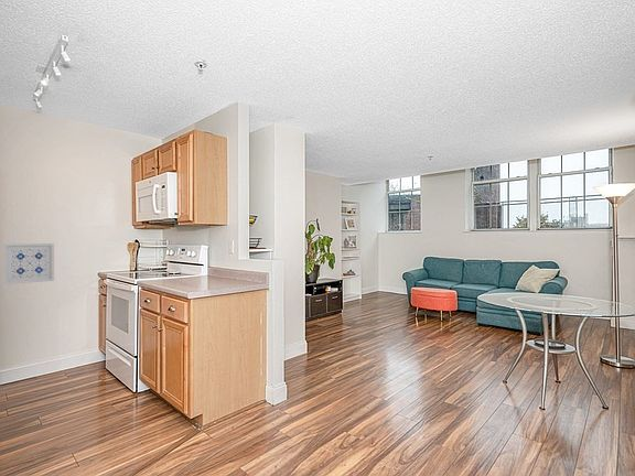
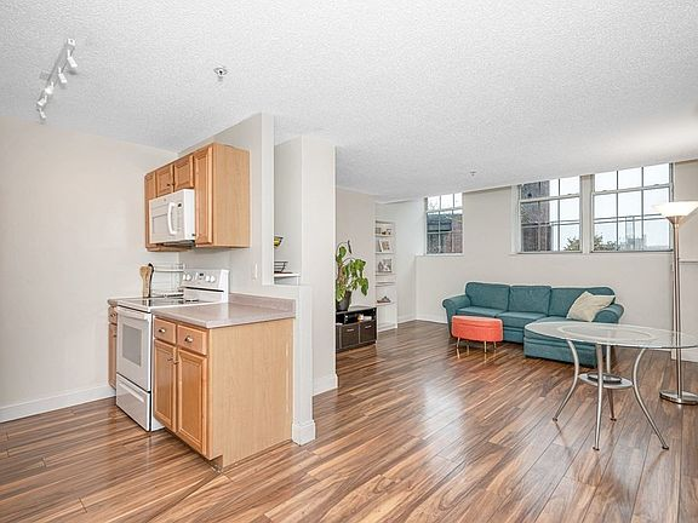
- wall art [2,242,55,285]
